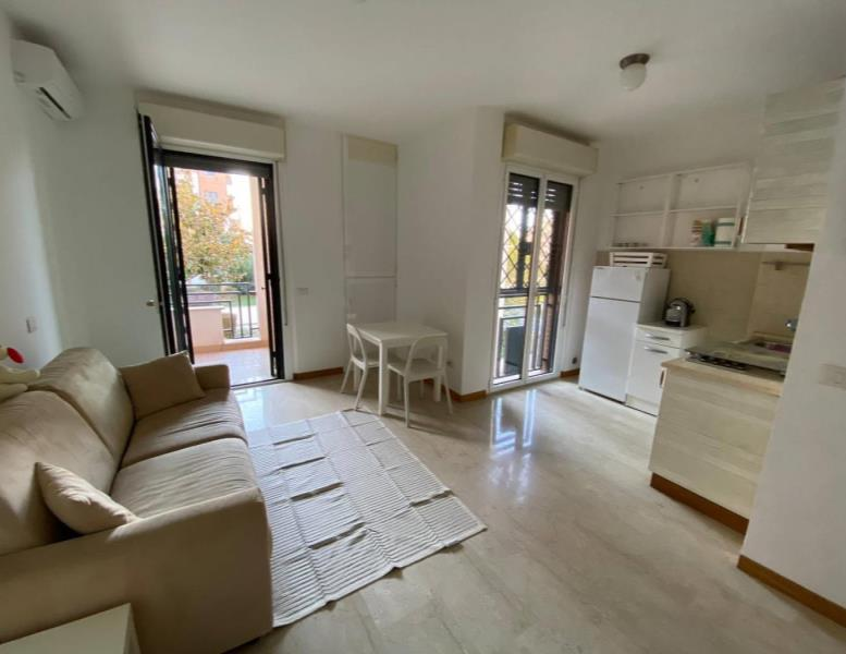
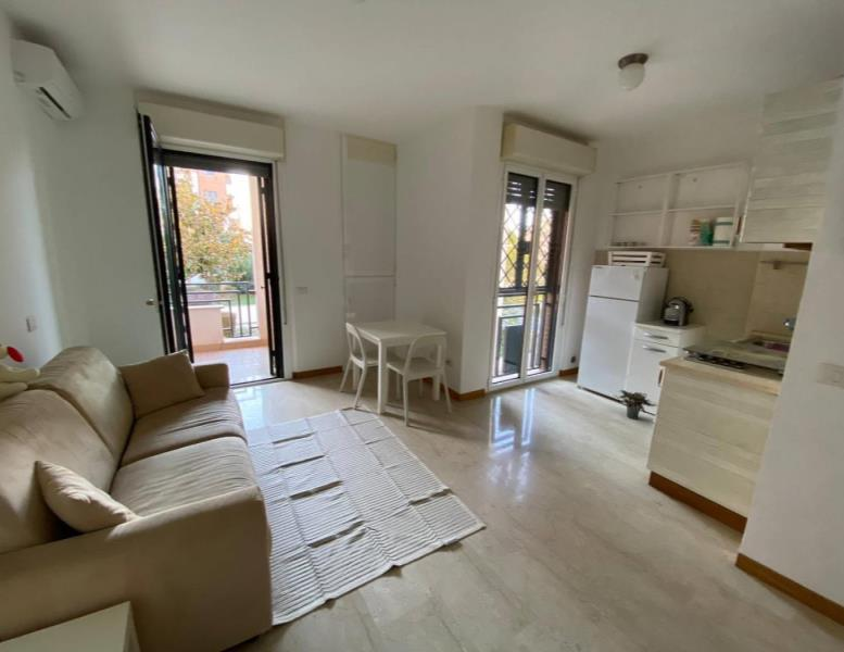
+ potted plant [613,389,657,421]
